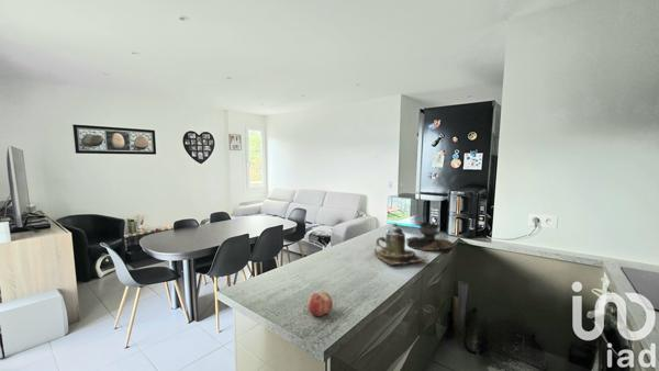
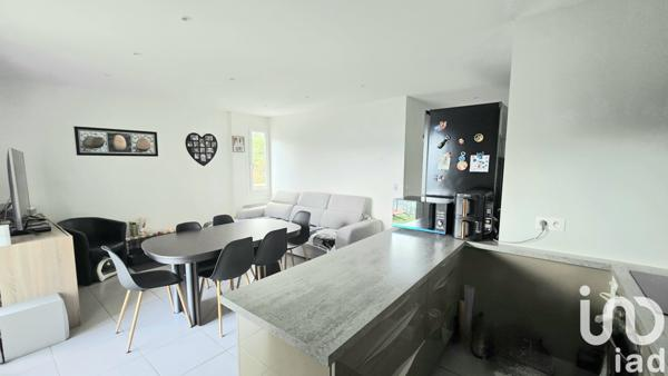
- brazier [405,221,455,251]
- teapot [373,223,431,266]
- fruit [306,291,334,317]
